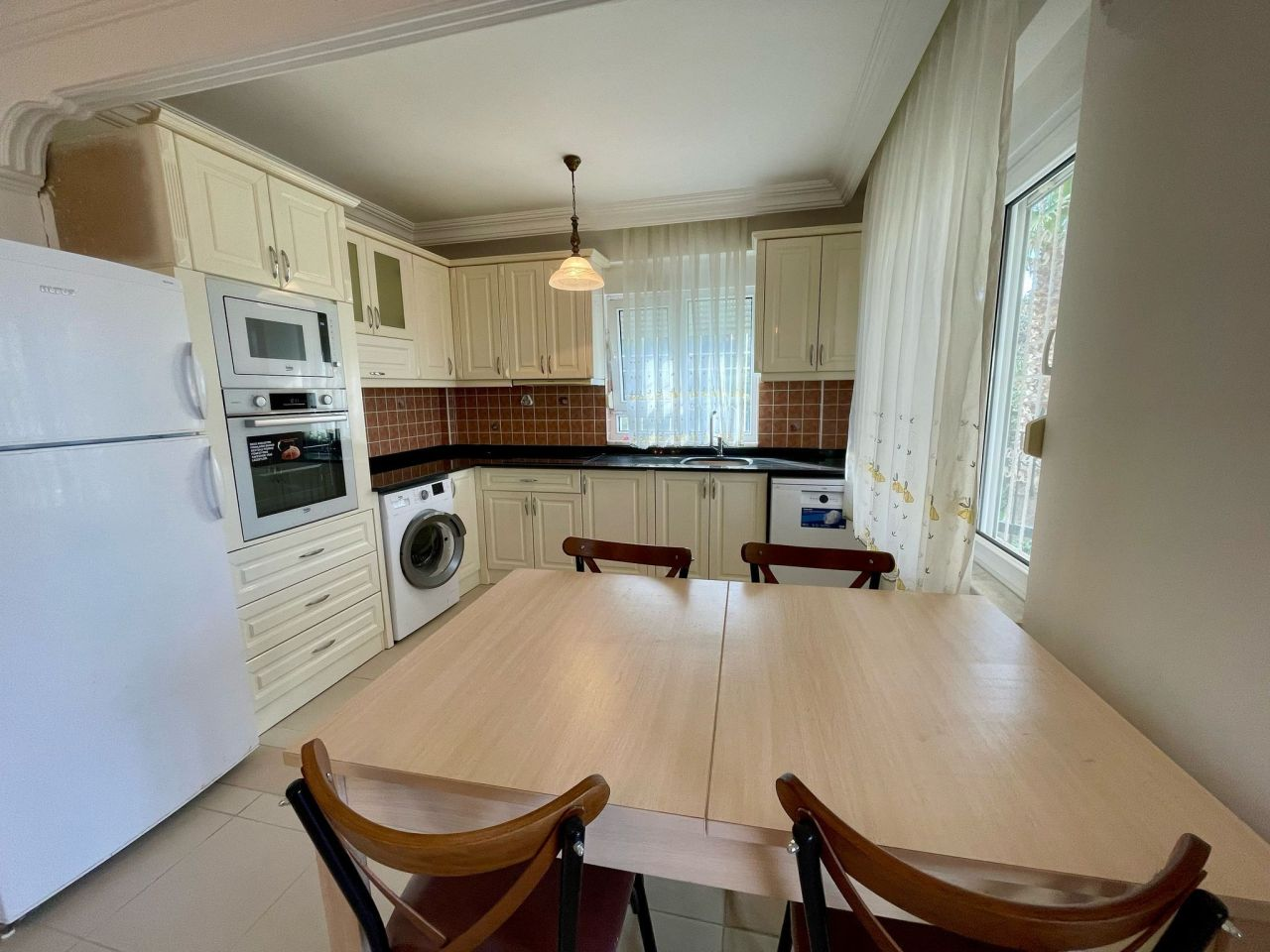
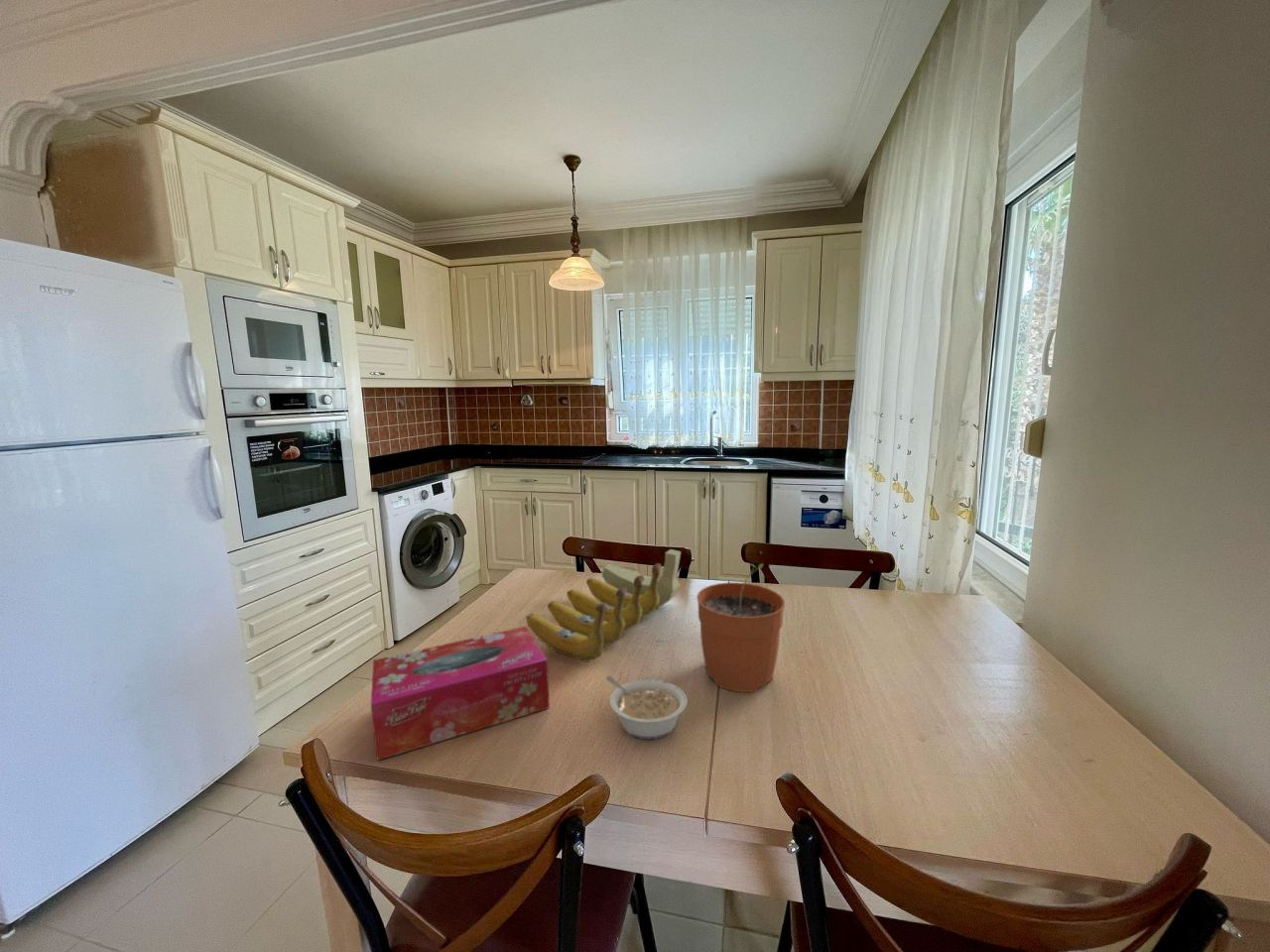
+ legume [604,674,689,740]
+ plant pot [696,562,786,693]
+ tissue box [370,625,551,762]
+ banana [525,548,682,662]
